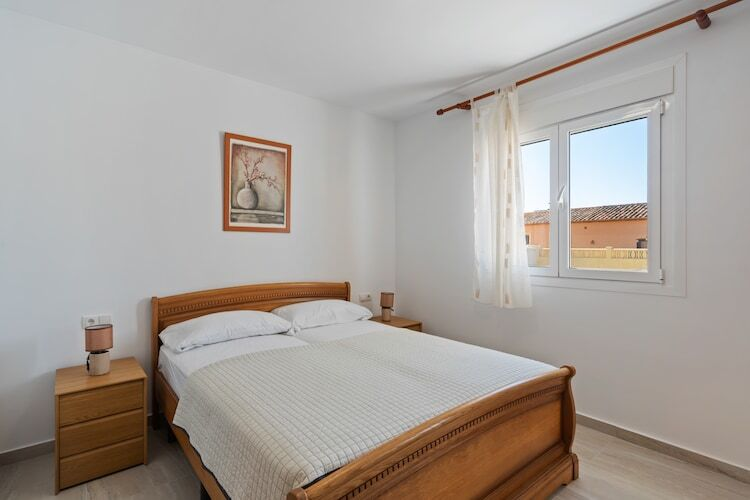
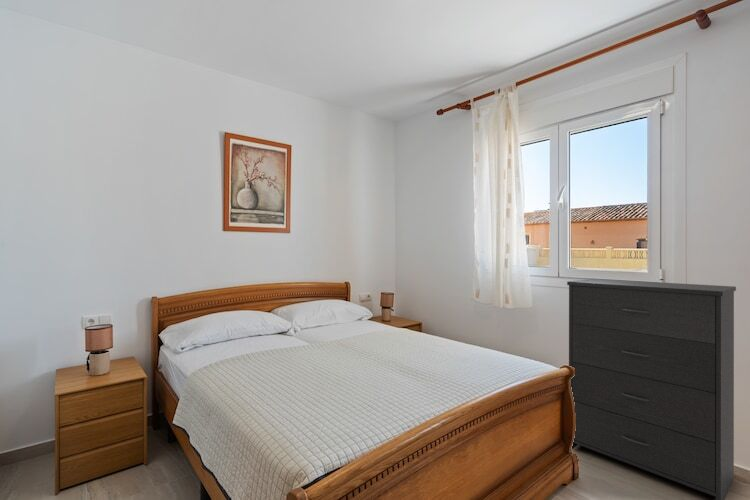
+ dresser [566,278,737,500]
